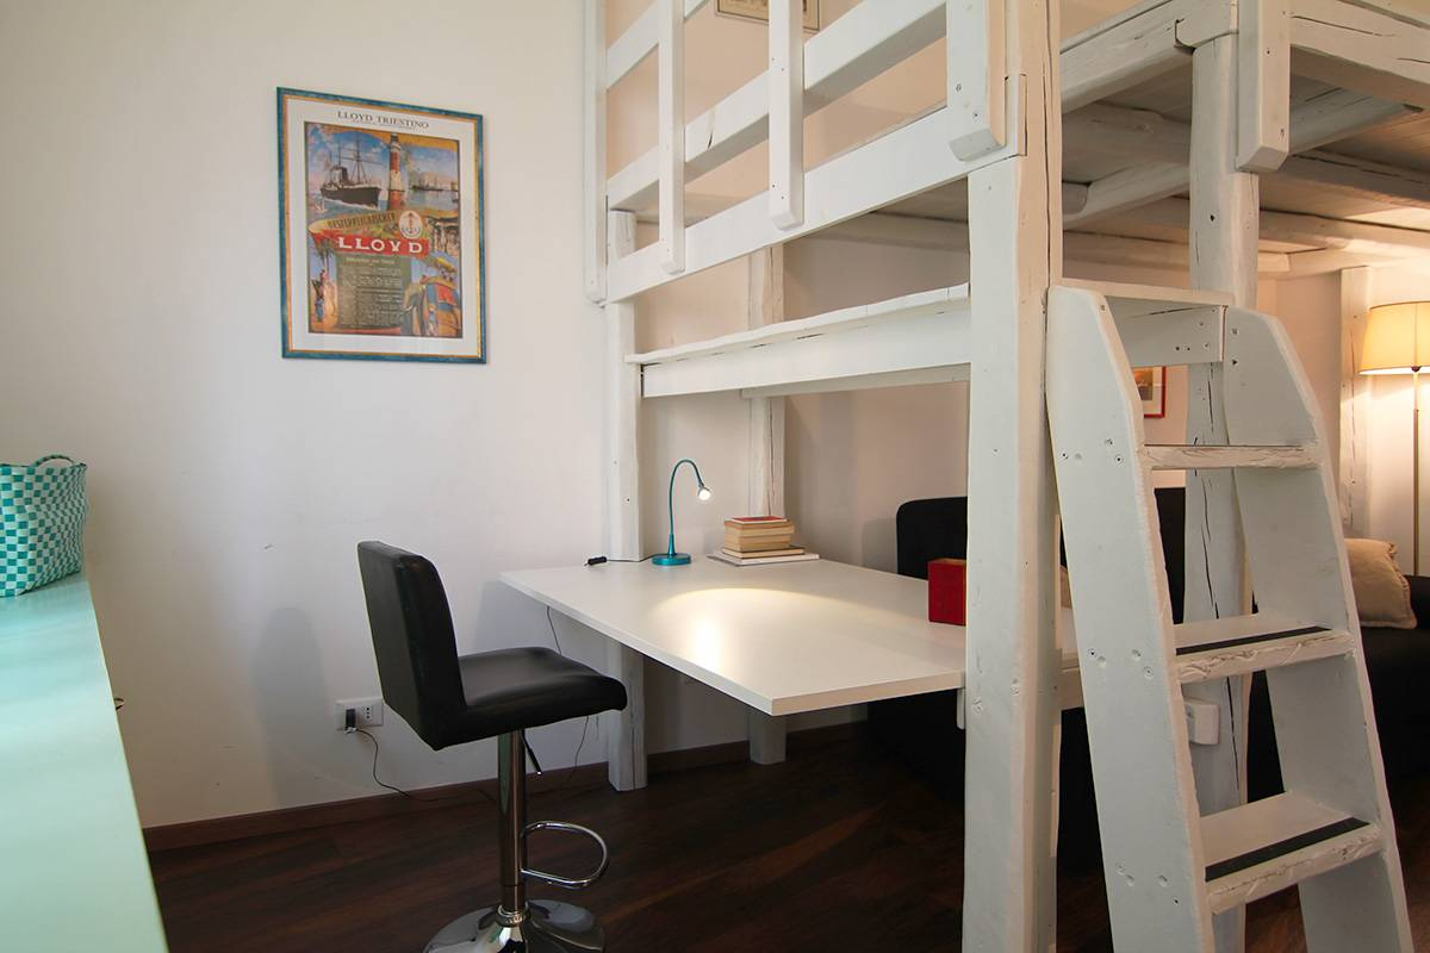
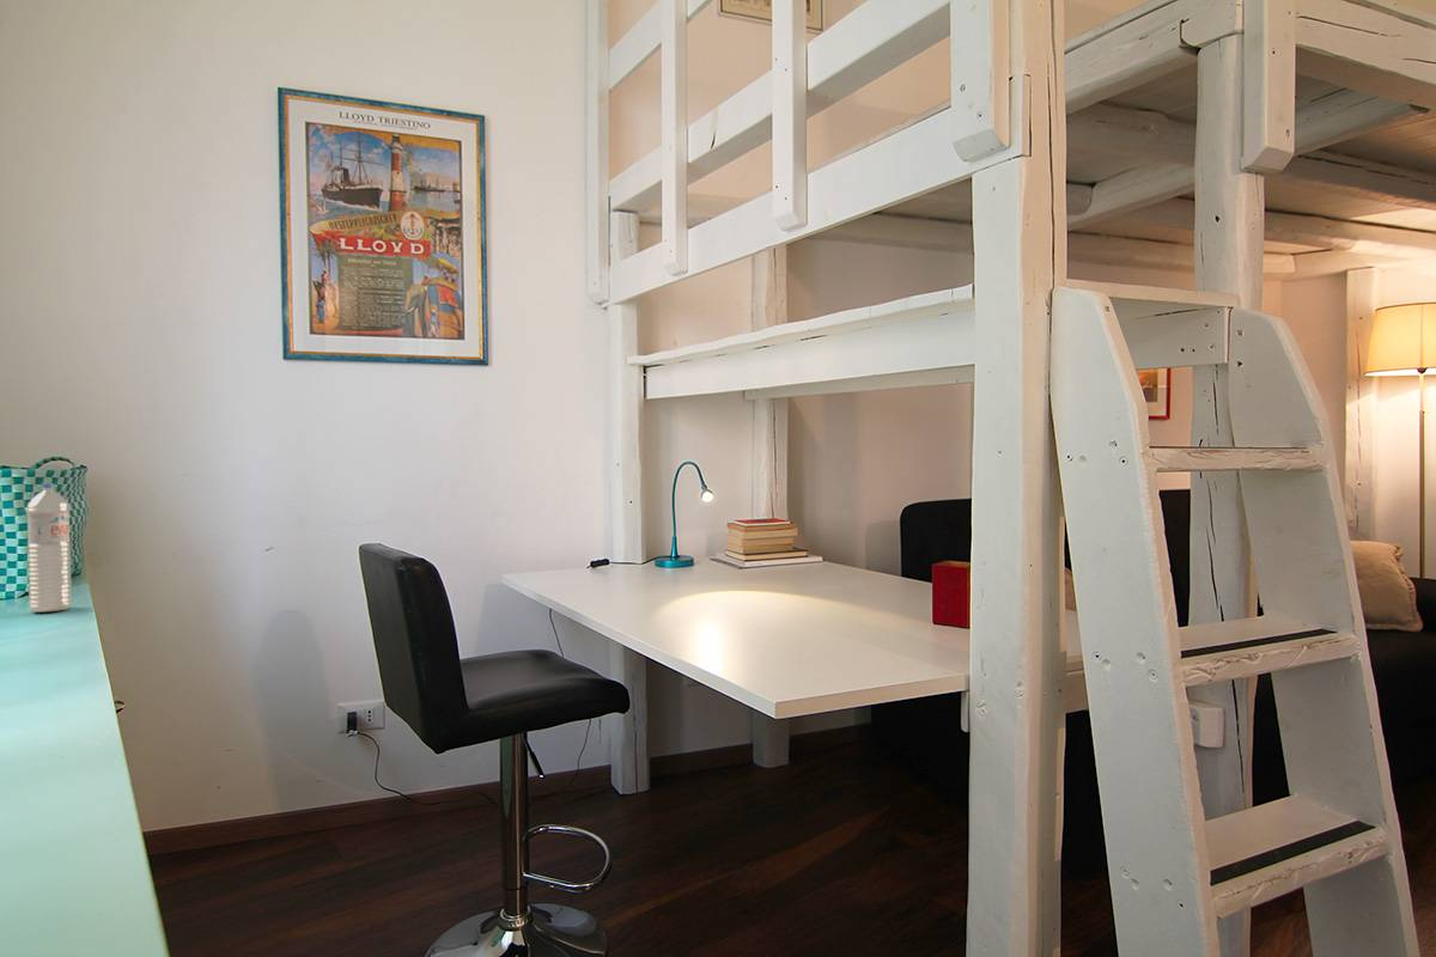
+ water bottle [25,482,73,614]
